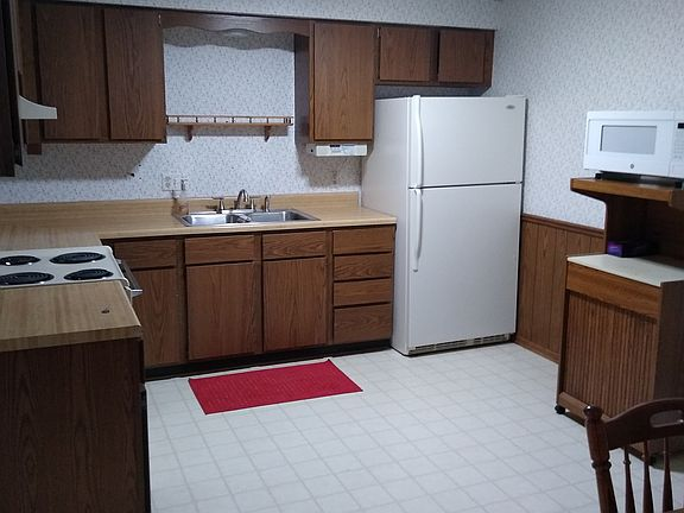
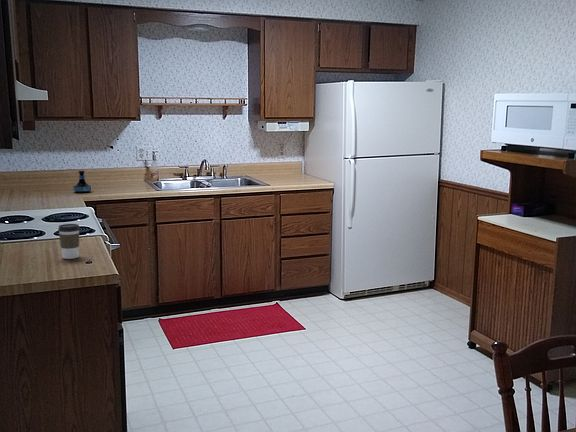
+ coffee cup [57,223,81,260]
+ tequila bottle [72,169,92,194]
